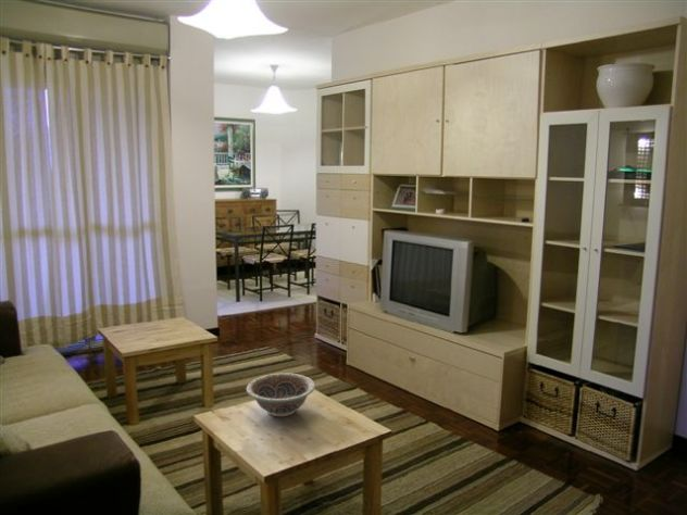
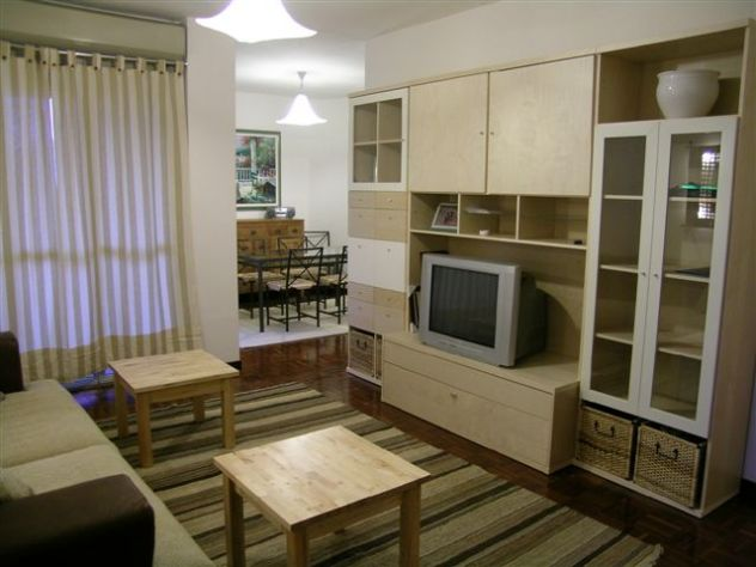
- decorative bowl [246,372,316,417]
